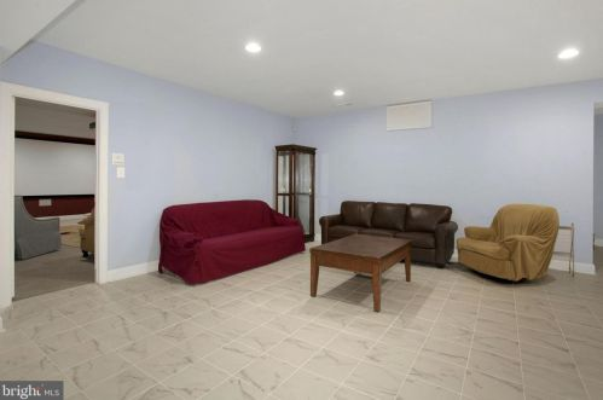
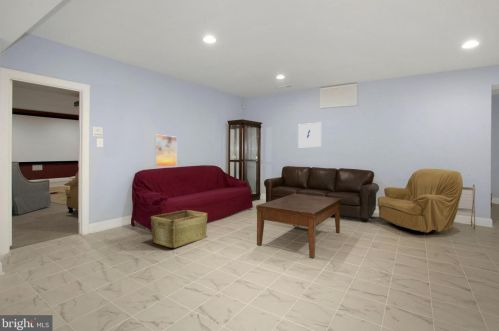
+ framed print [154,134,178,168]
+ hamper [149,209,209,249]
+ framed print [297,122,322,148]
